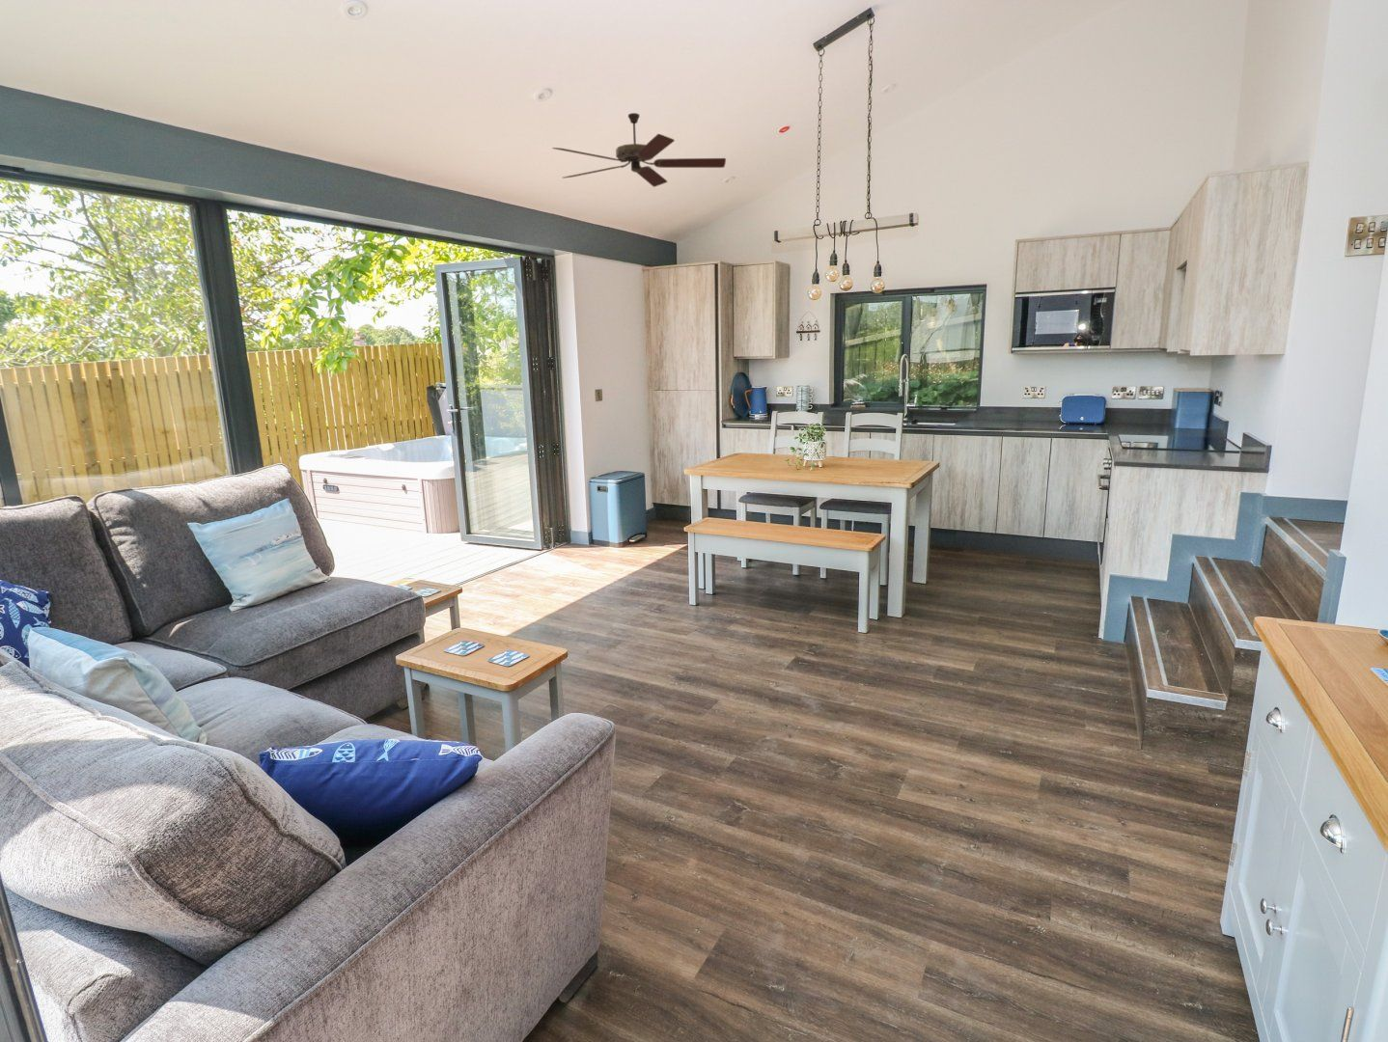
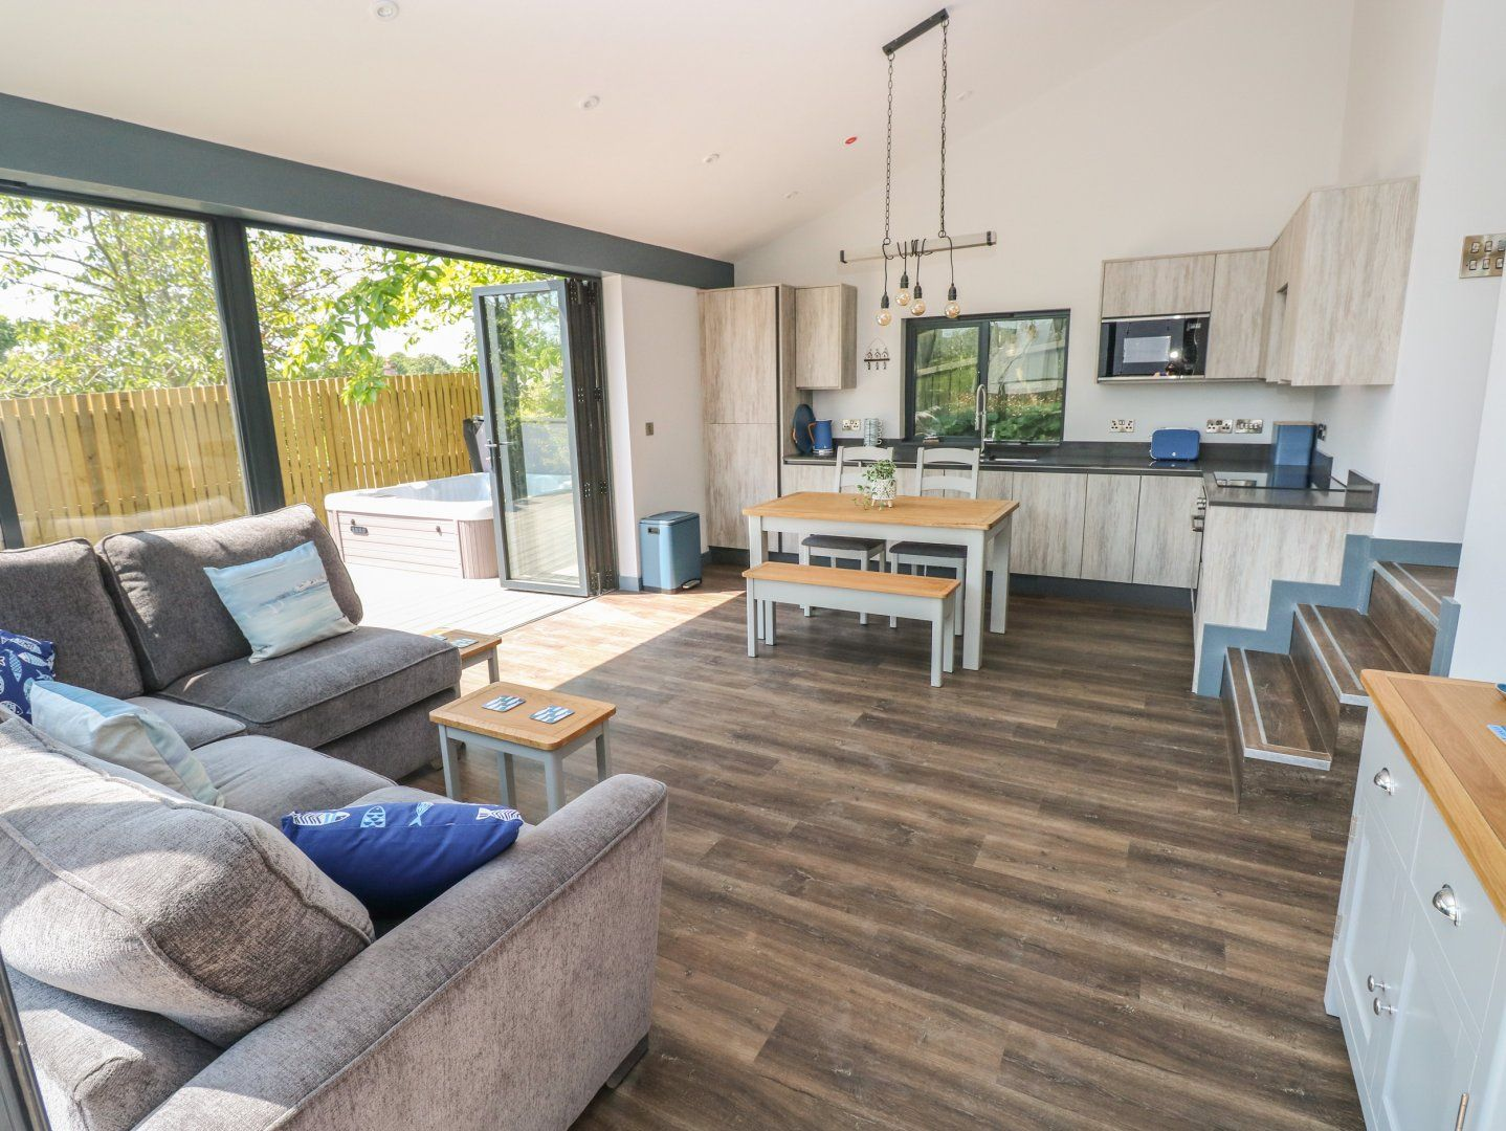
- ceiling fan [551,112,727,188]
